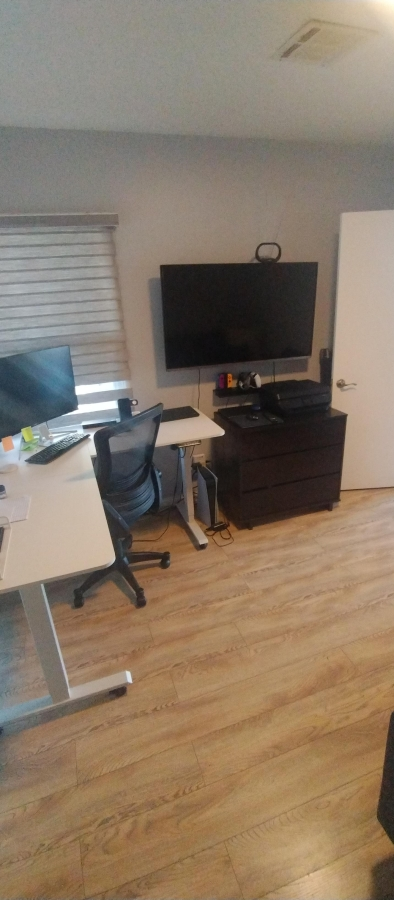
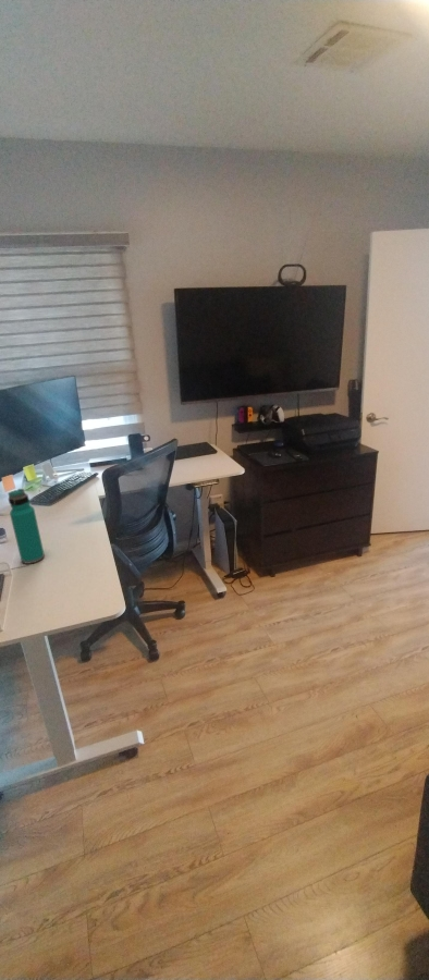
+ water bottle [7,488,46,565]
